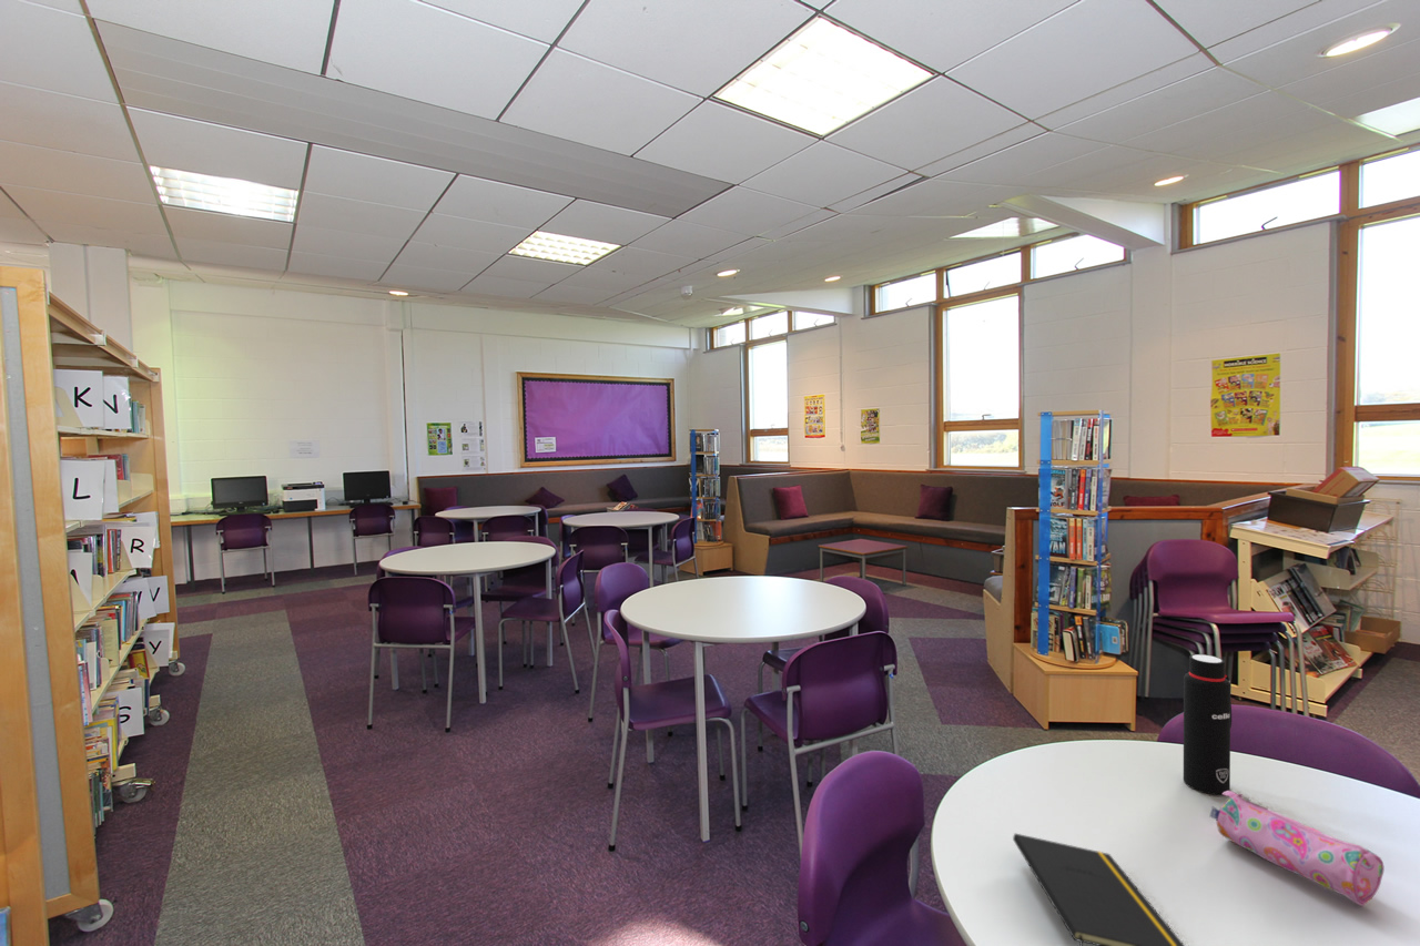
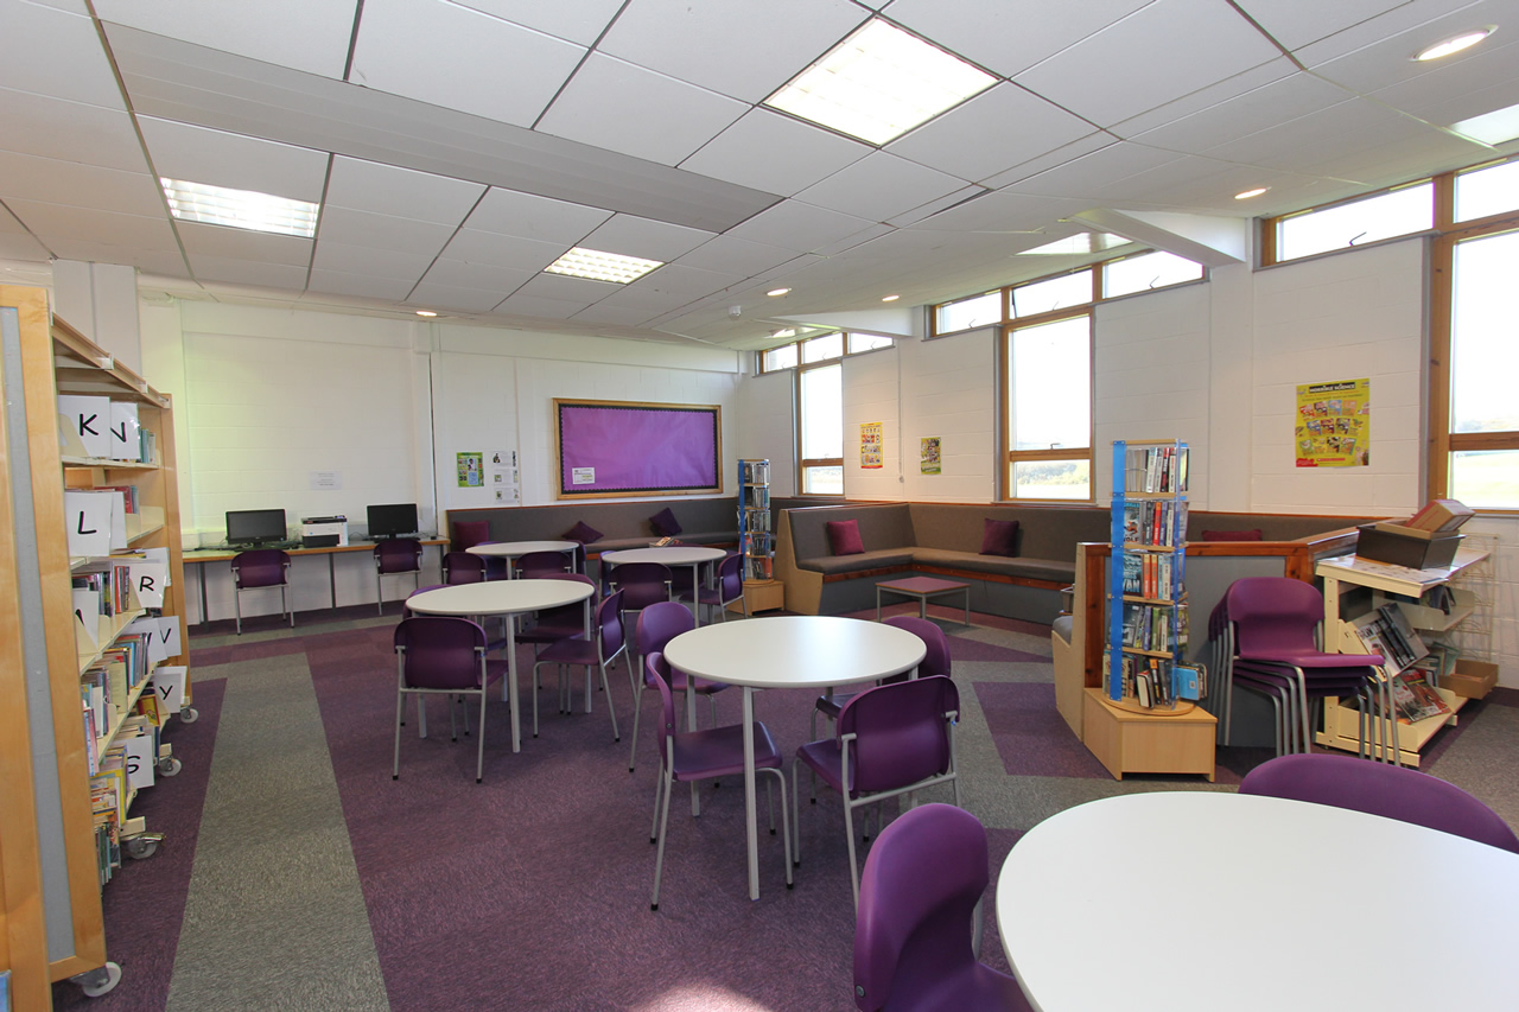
- notepad [1012,833,1186,946]
- water bottle [1183,653,1233,796]
- pencil case [1208,790,1386,907]
